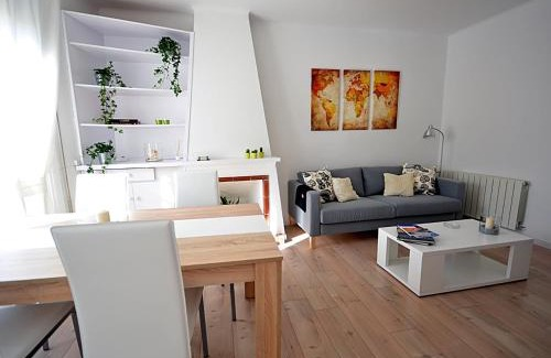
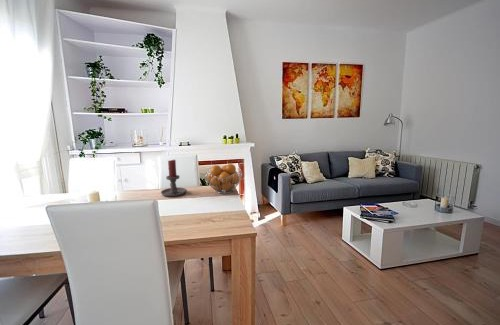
+ candle holder [160,159,187,198]
+ fruit basket [204,163,243,195]
